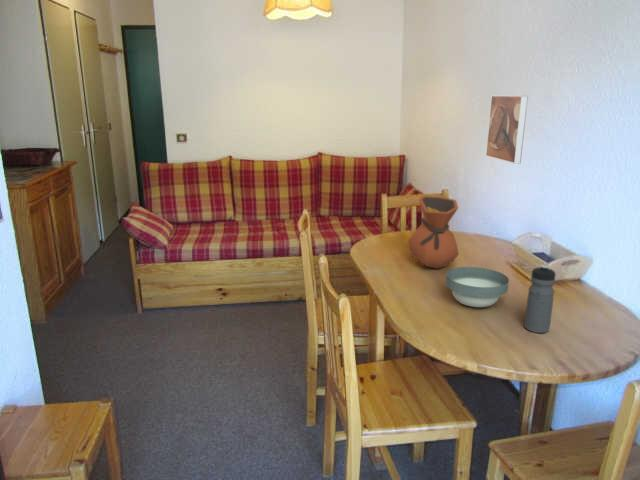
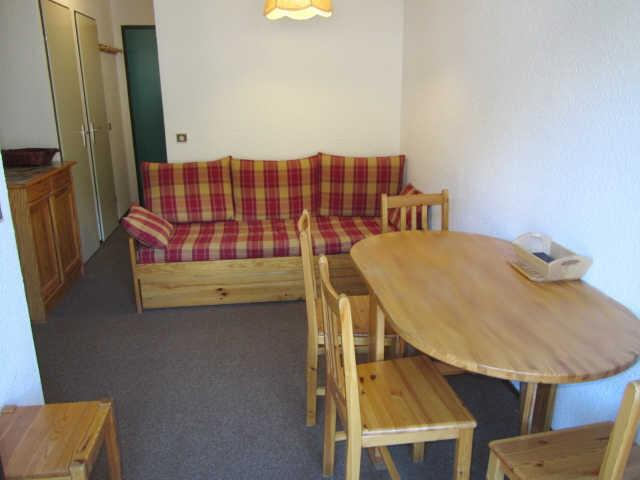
- water bottle [523,264,557,334]
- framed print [485,94,529,165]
- vase [407,195,460,270]
- bowl [445,266,510,308]
